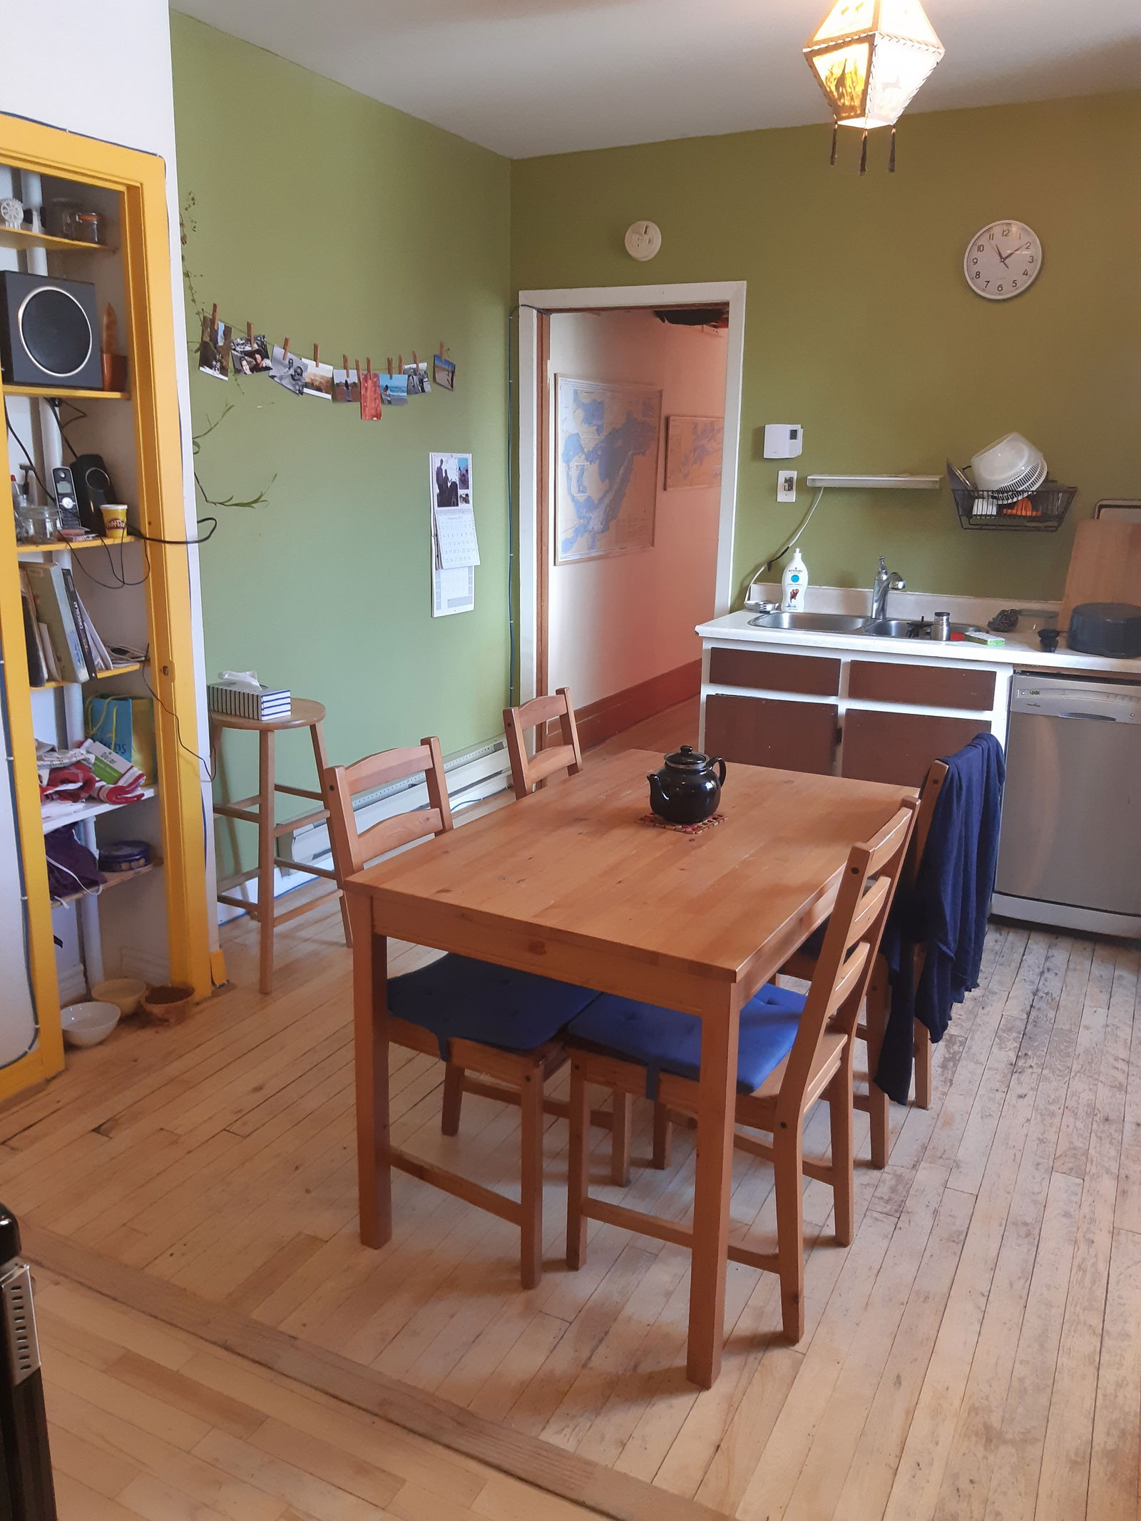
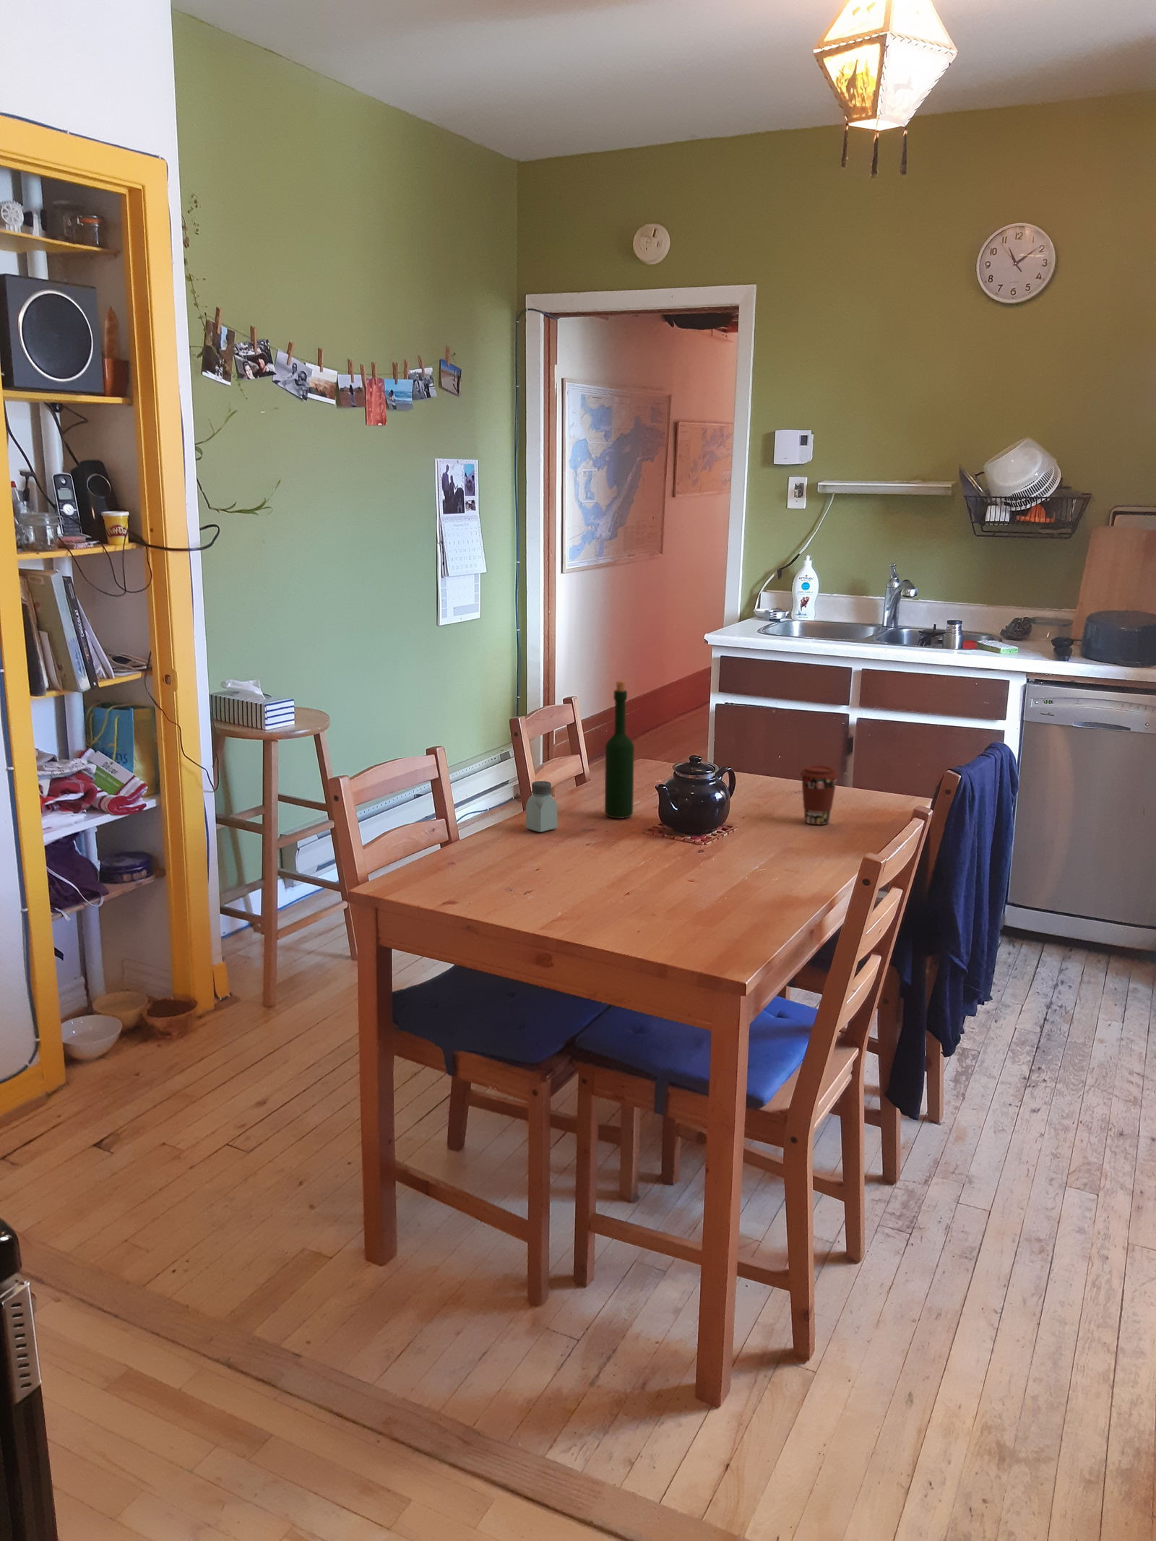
+ wine bottle [604,680,635,820]
+ coffee cup [799,764,839,825]
+ saltshaker [526,781,557,833]
